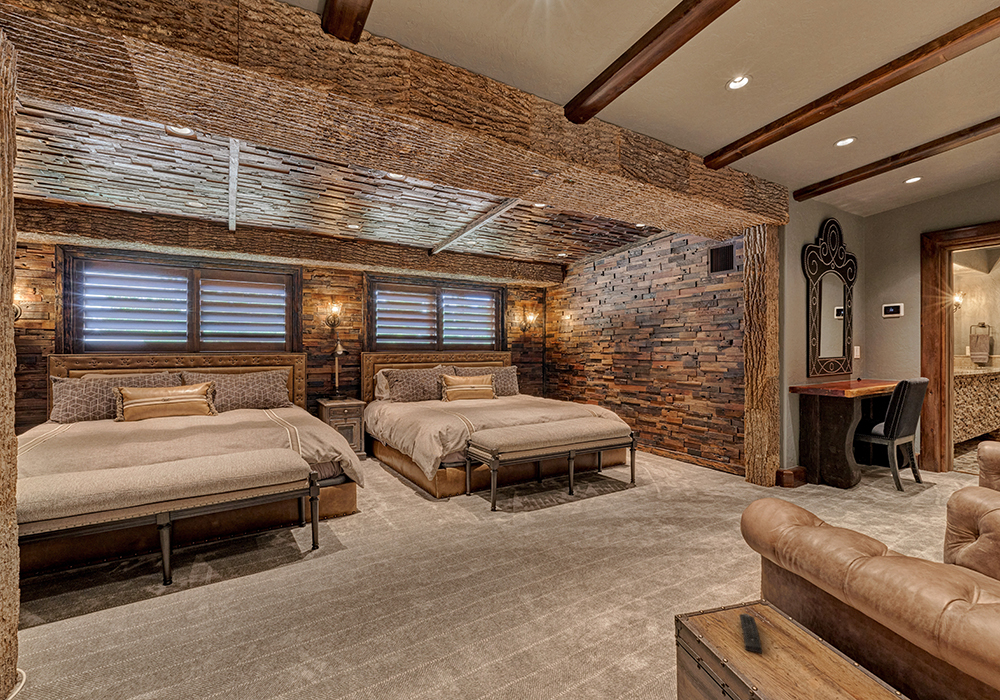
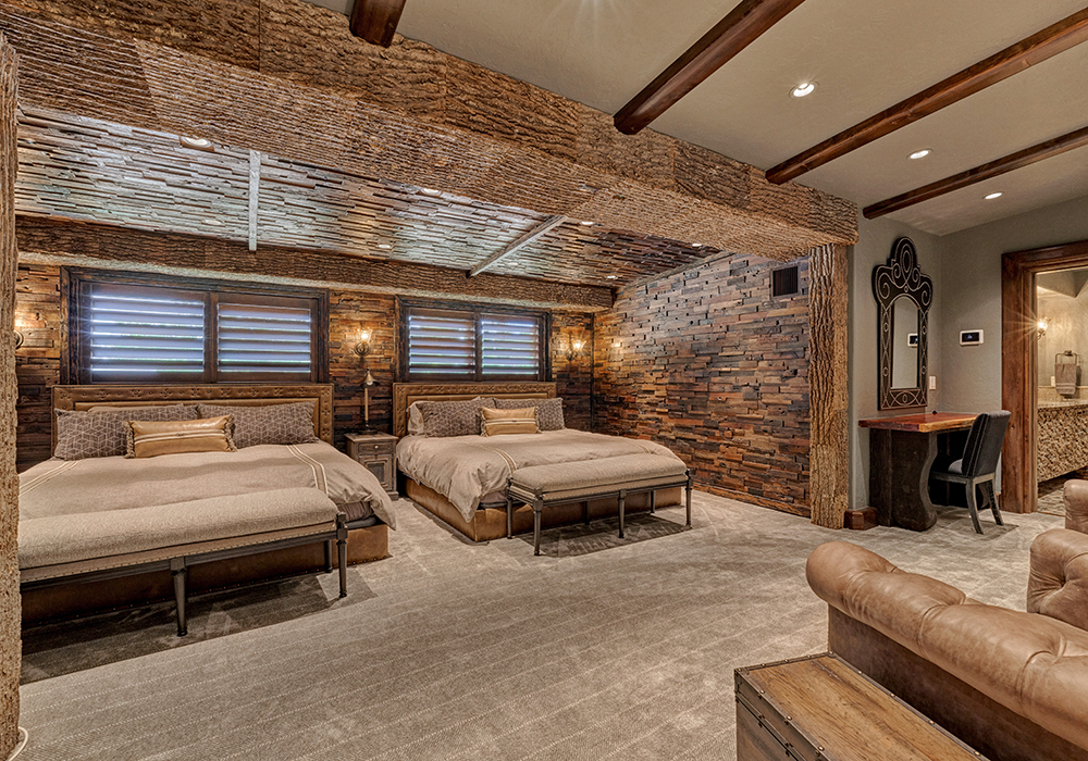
- remote control [738,613,763,654]
